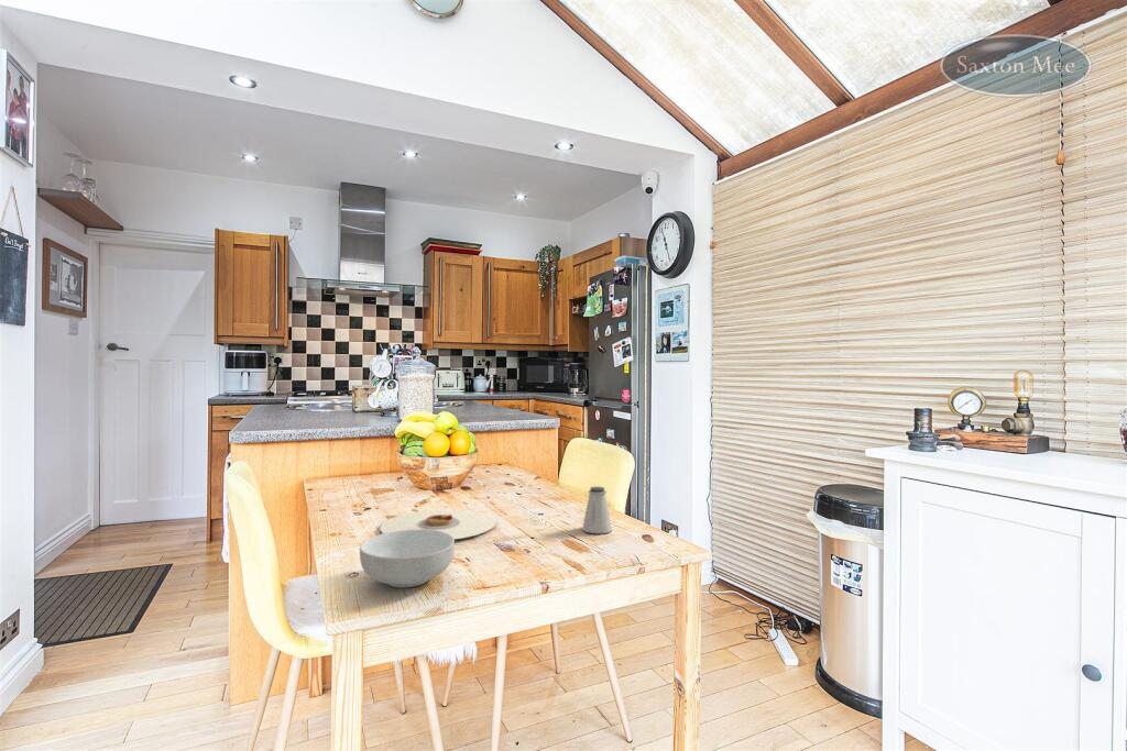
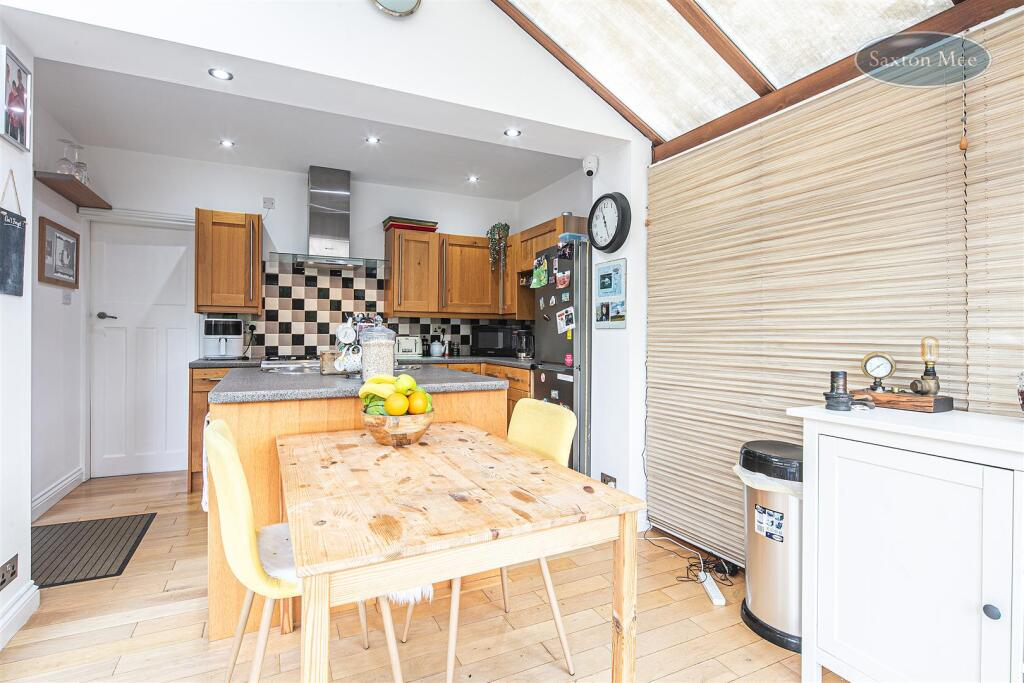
- plate [379,508,497,540]
- cereal bowl [359,529,456,588]
- saltshaker [581,486,613,534]
